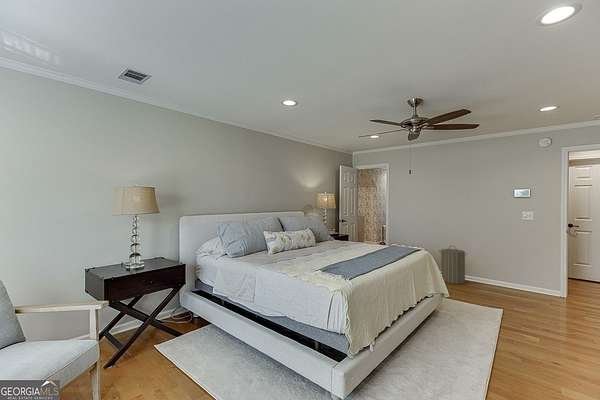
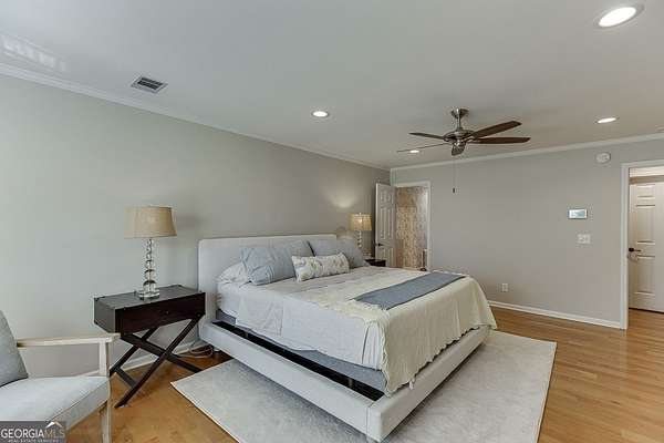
- laundry hamper [438,245,469,285]
